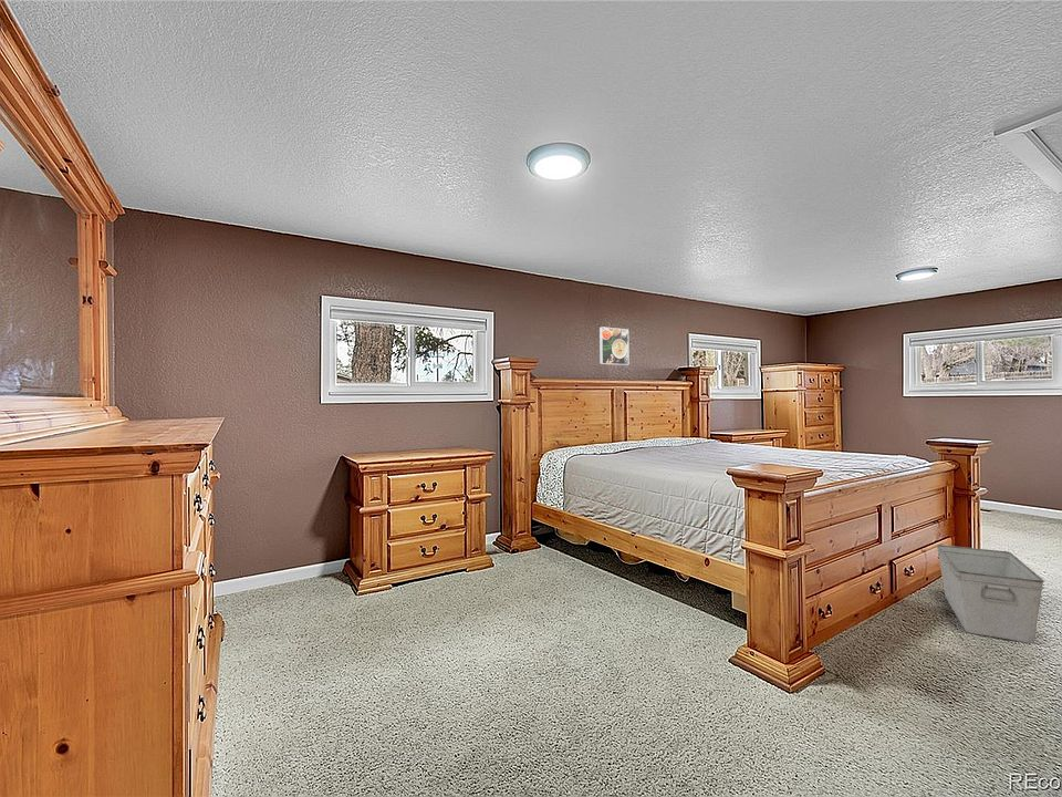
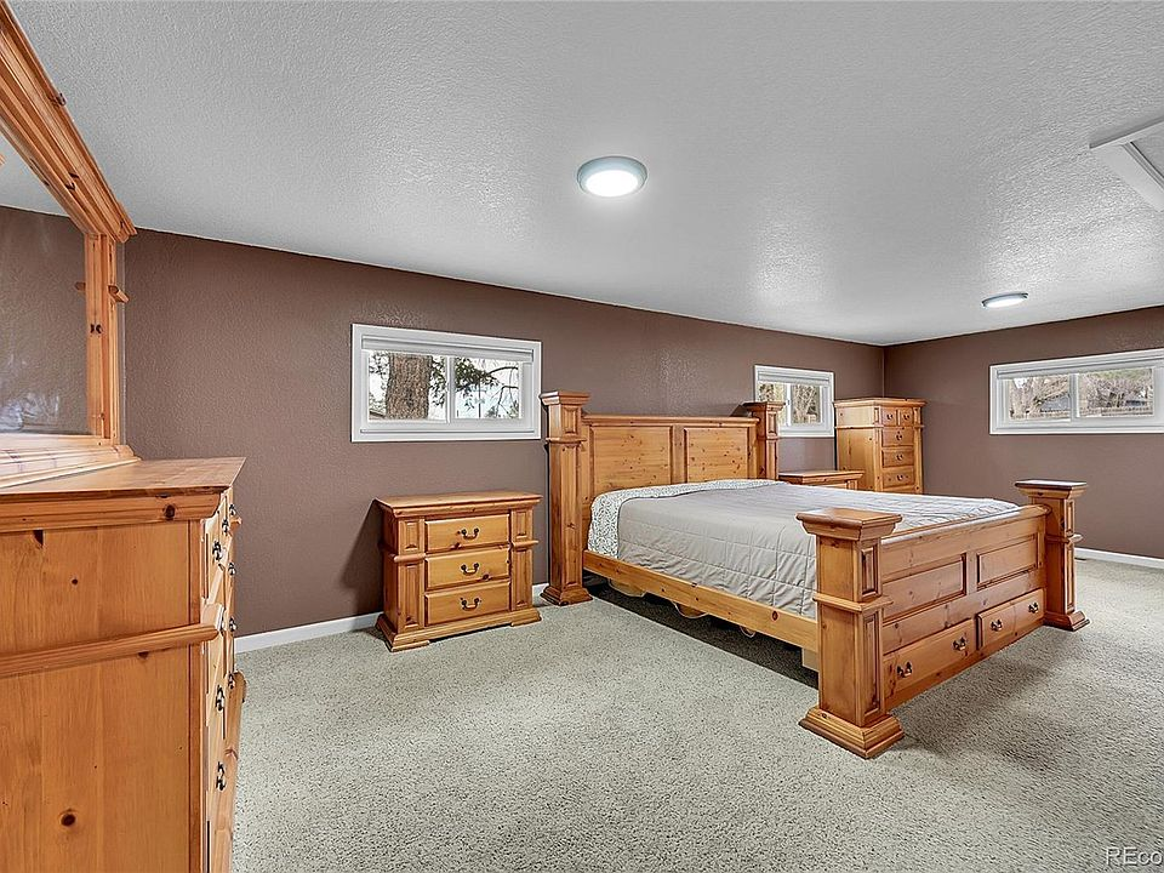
- storage bin [936,544,1045,644]
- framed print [598,325,629,366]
